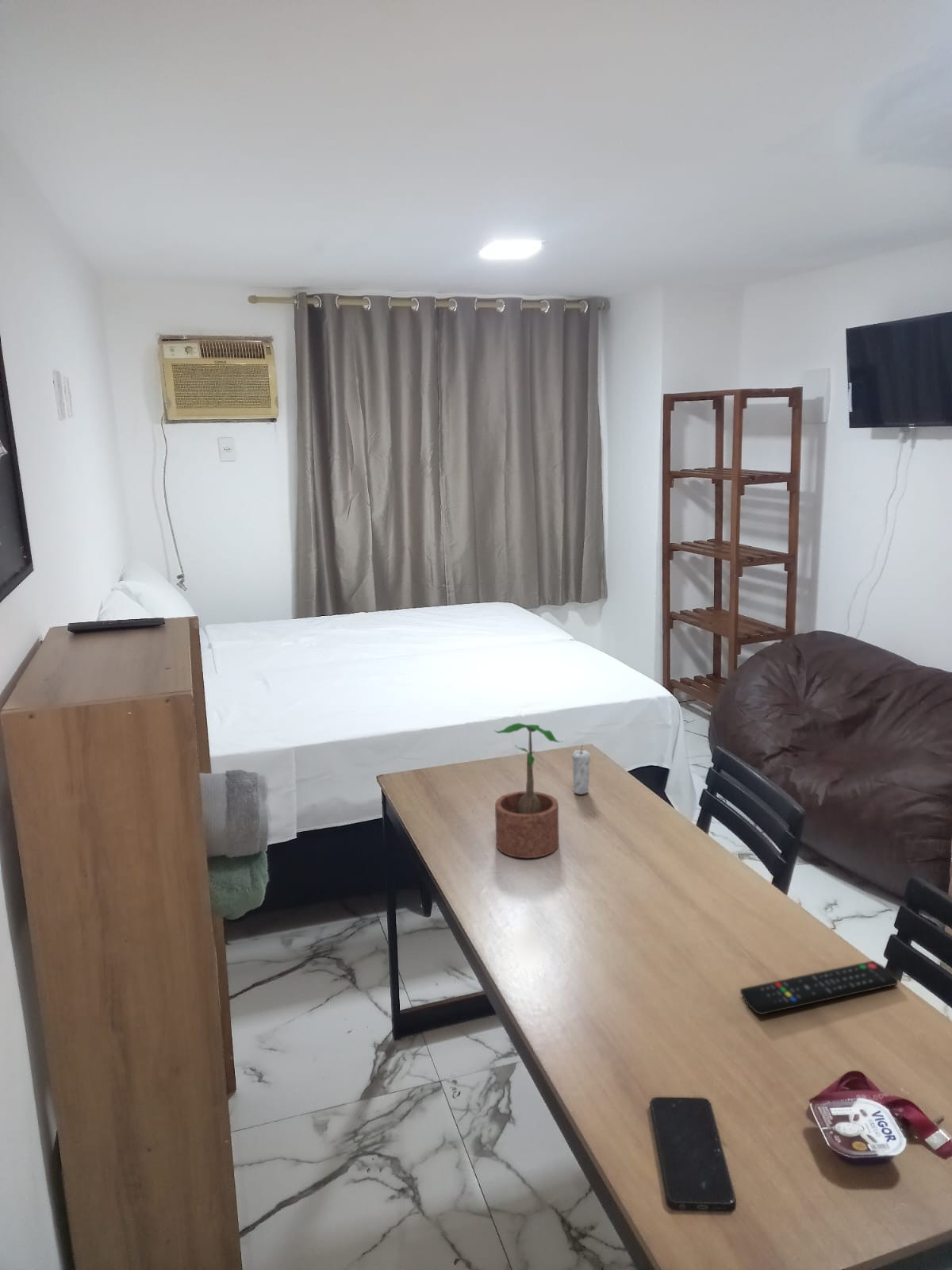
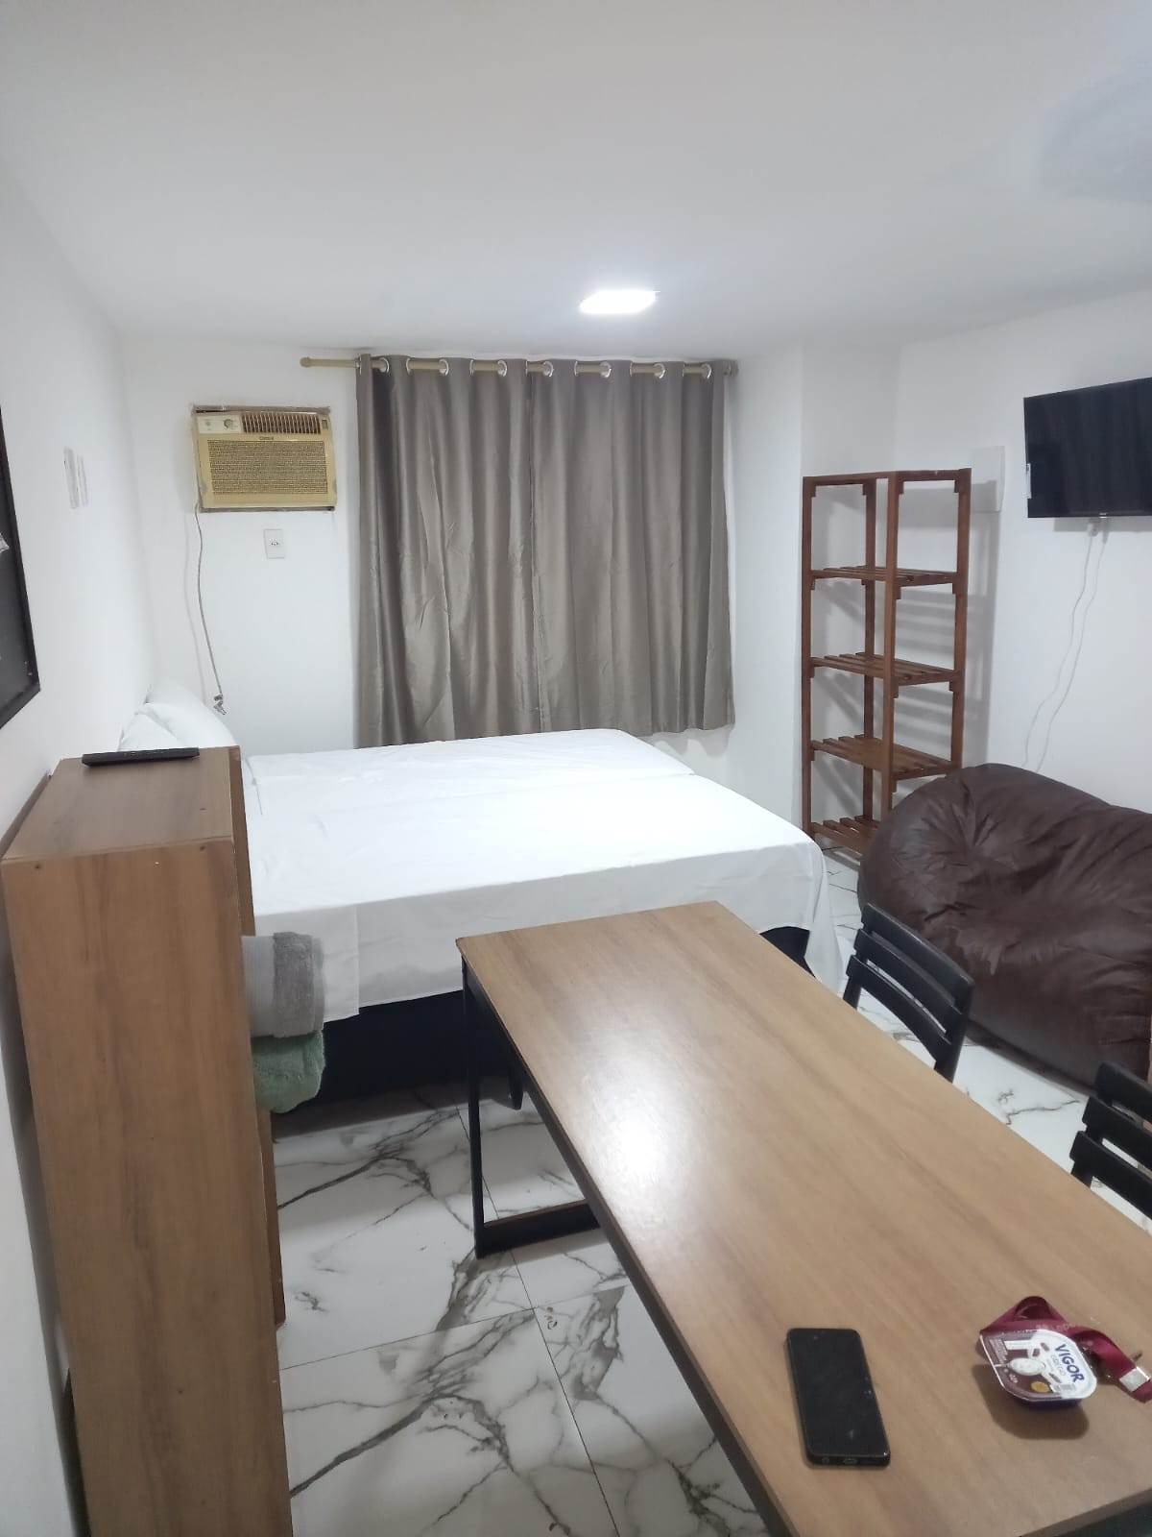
- potted plant [493,722,564,859]
- candle [570,743,591,795]
- remote control [739,960,899,1016]
